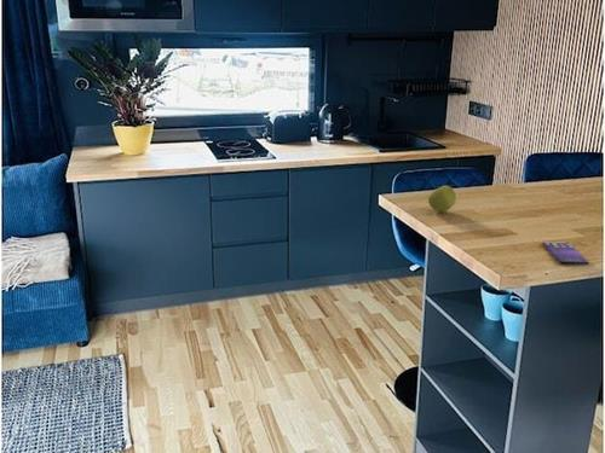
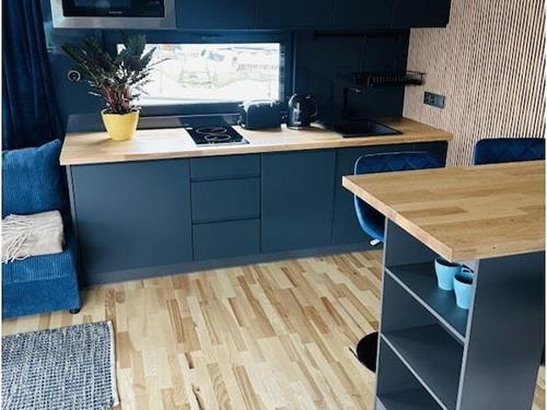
- smartphone [542,240,590,266]
- apple [427,185,457,214]
